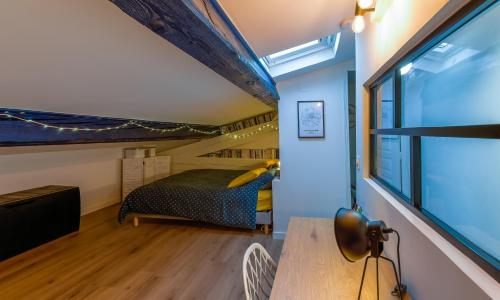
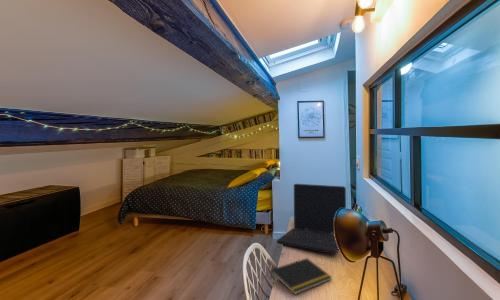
+ notepad [269,257,333,295]
+ laptop [276,183,347,255]
